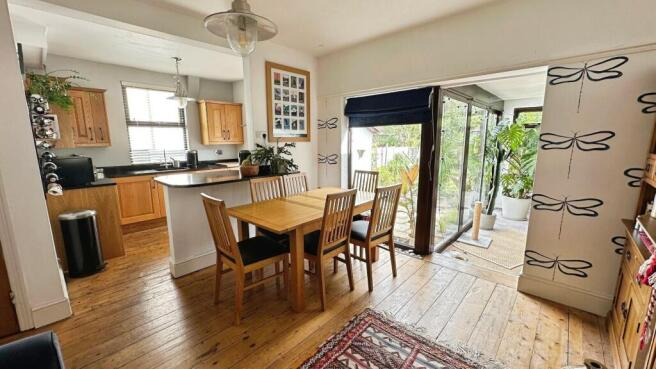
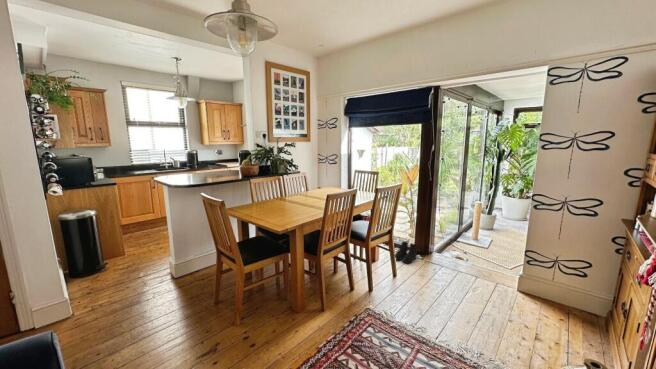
+ boots [394,240,418,264]
